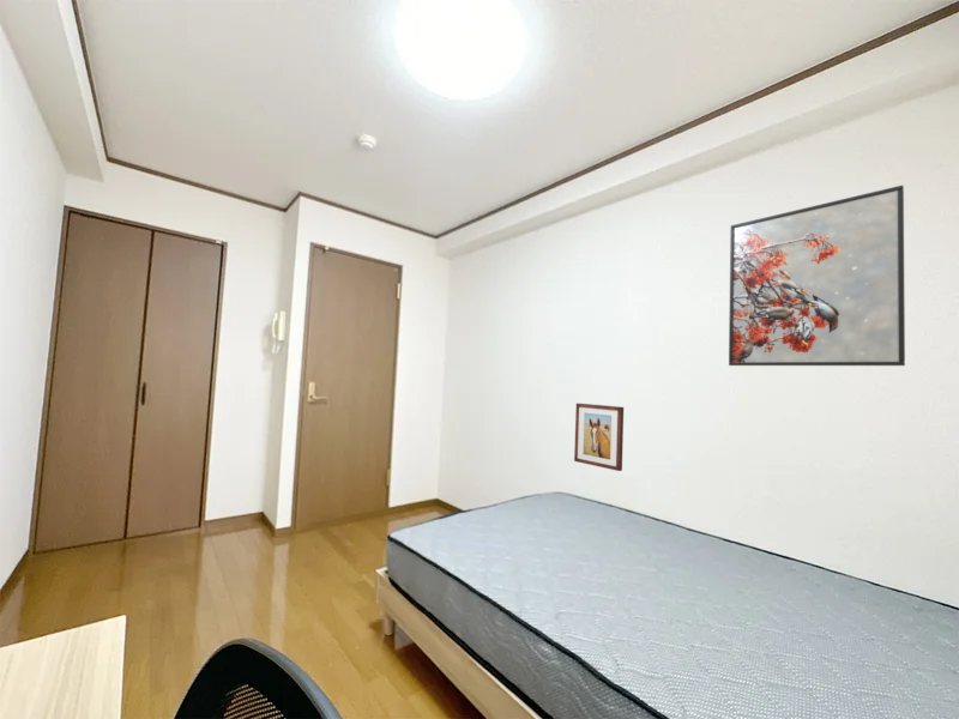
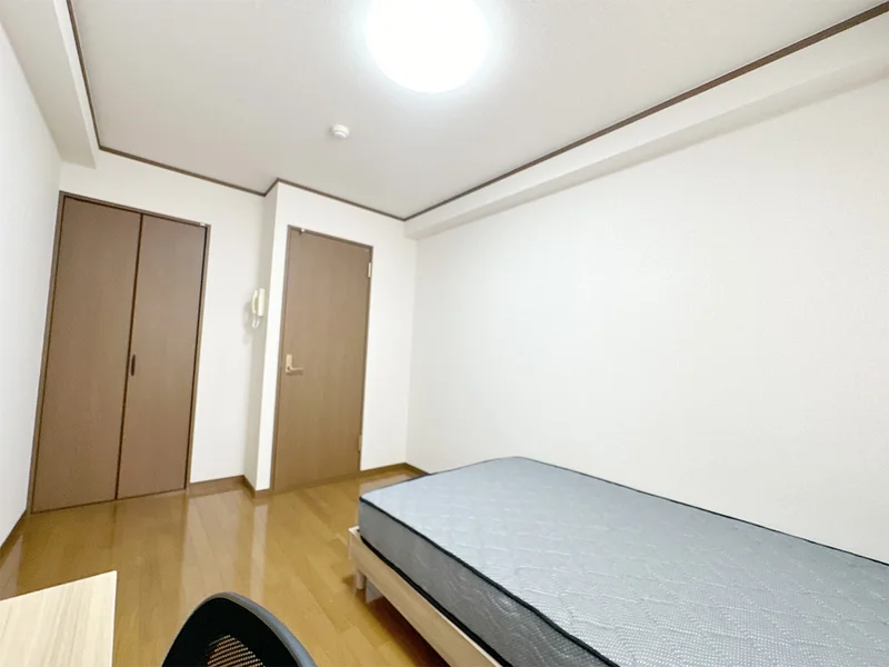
- wall art [573,403,625,472]
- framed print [728,185,906,367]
